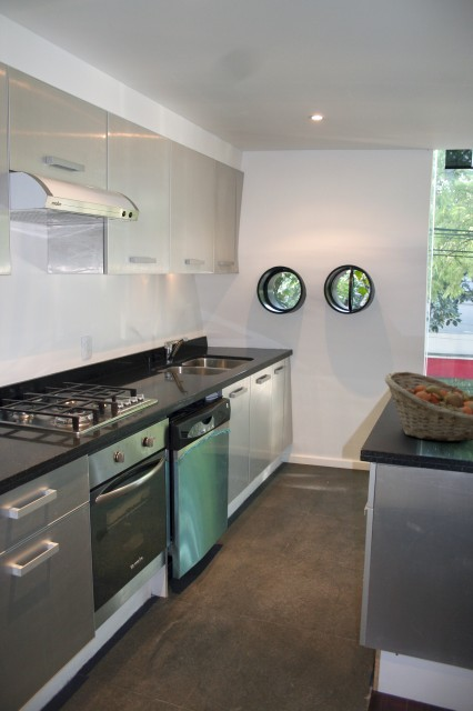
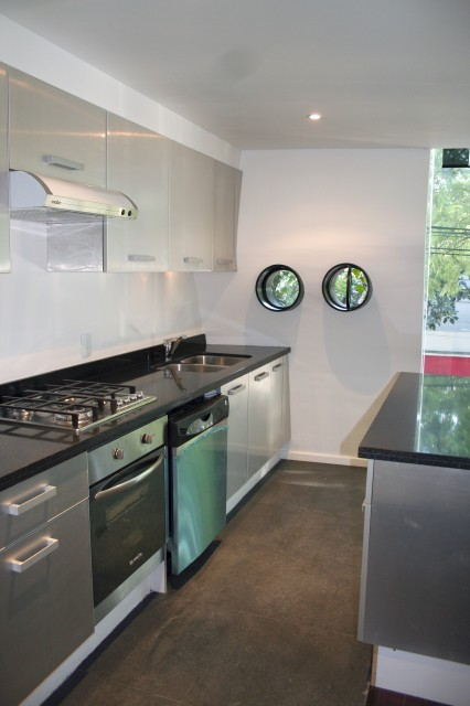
- fruit basket [384,371,473,442]
